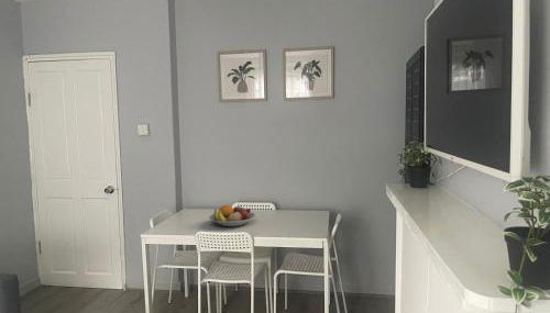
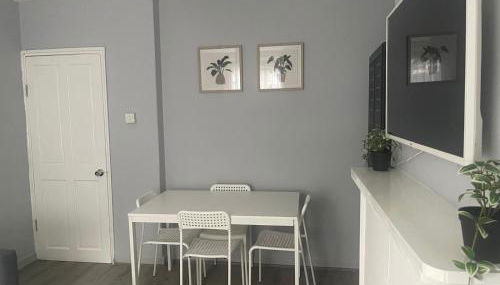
- fruit bowl [208,204,256,227]
